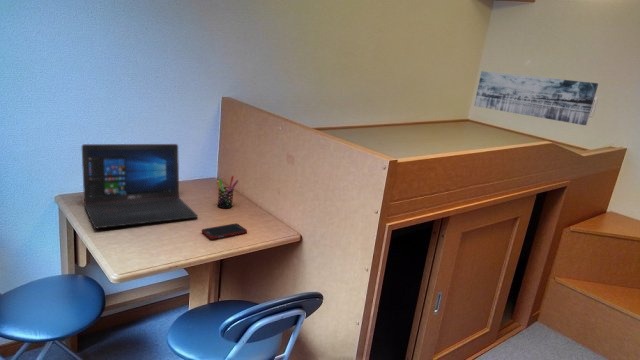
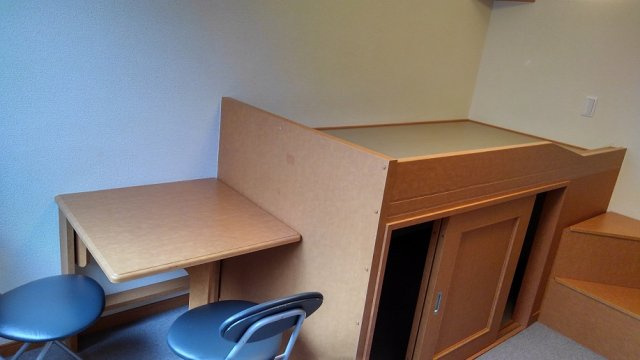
- cell phone [201,222,248,240]
- pen holder [216,175,239,209]
- wall art [473,70,599,126]
- laptop [81,143,199,229]
